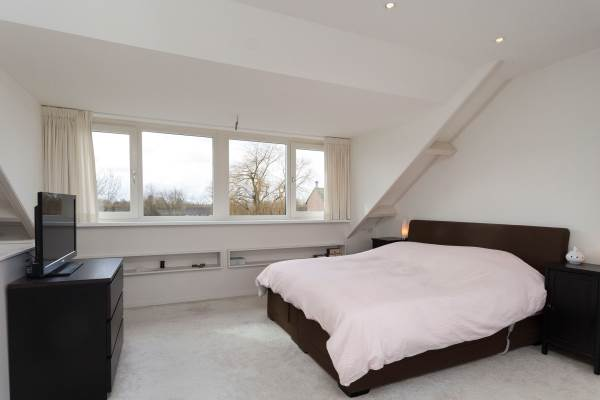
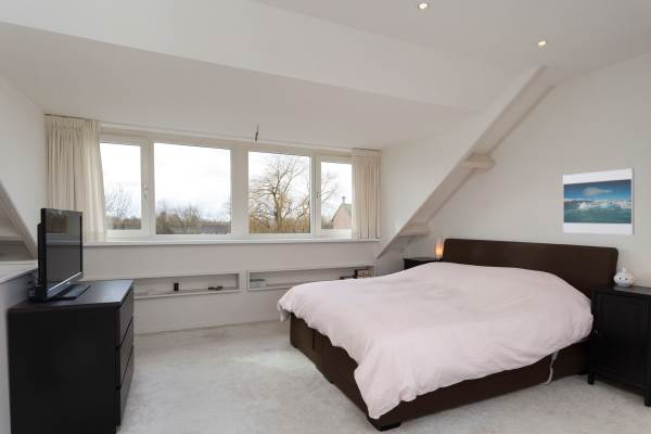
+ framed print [562,167,636,235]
